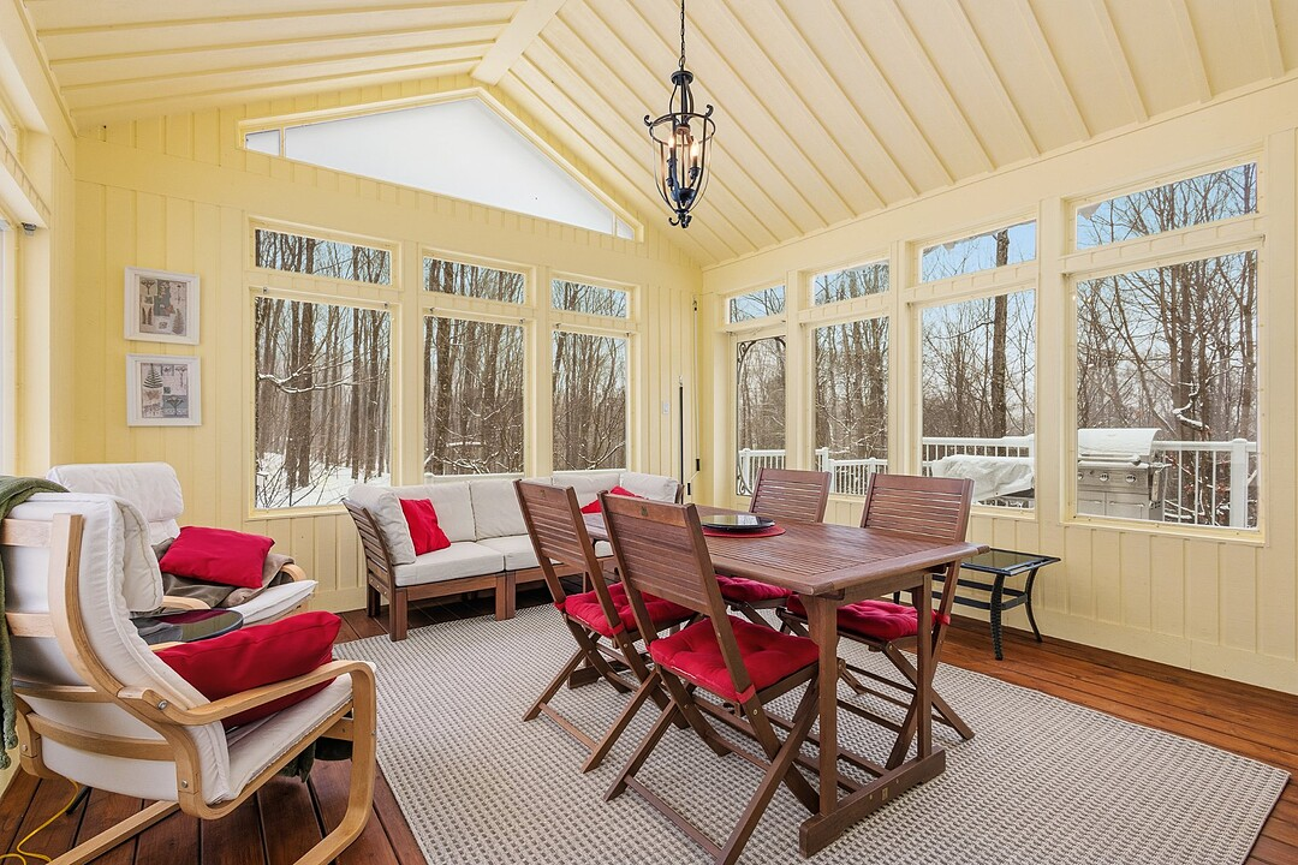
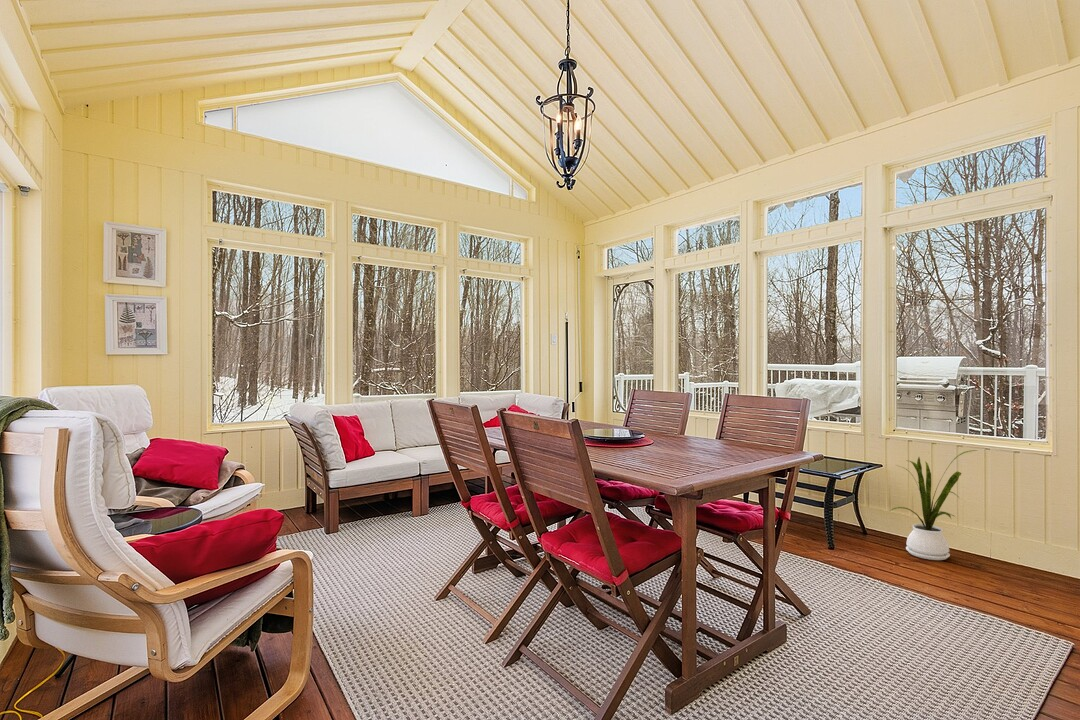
+ house plant [889,449,978,561]
